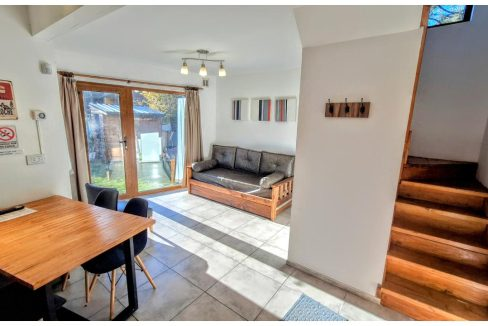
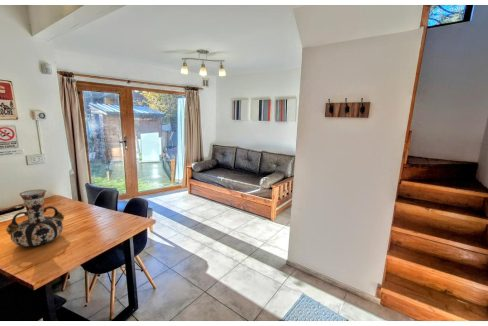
+ vase [5,189,65,247]
